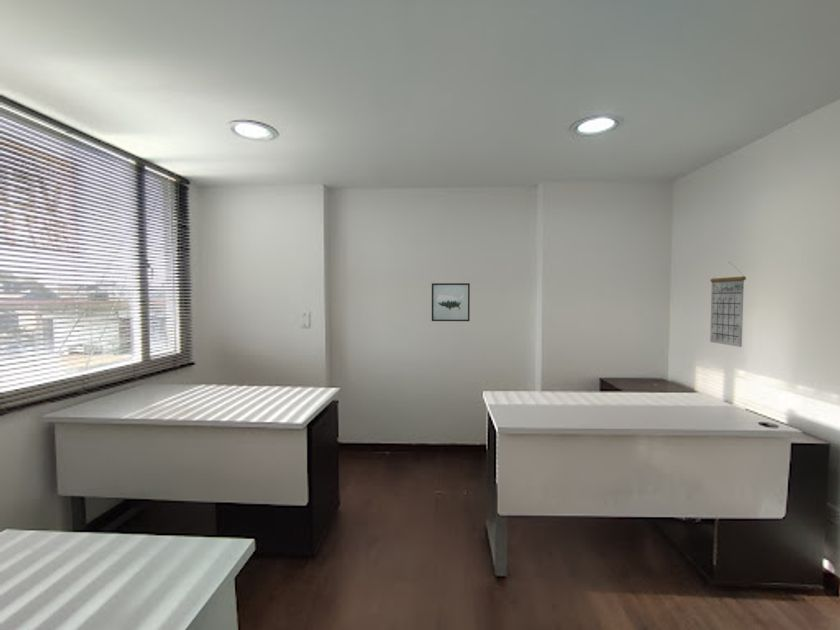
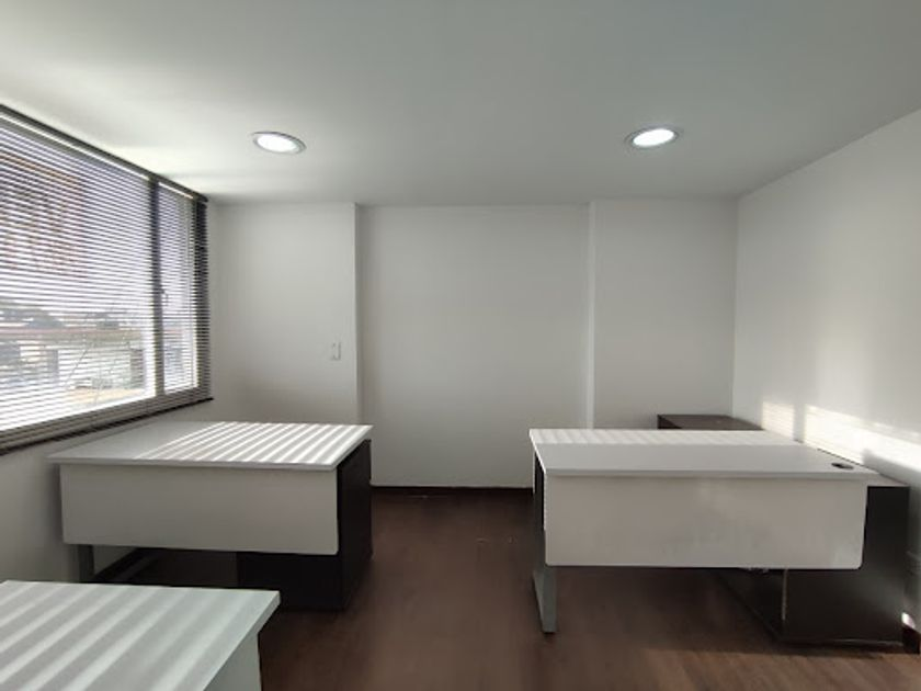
- wall art [431,282,471,322]
- calendar [709,261,747,348]
